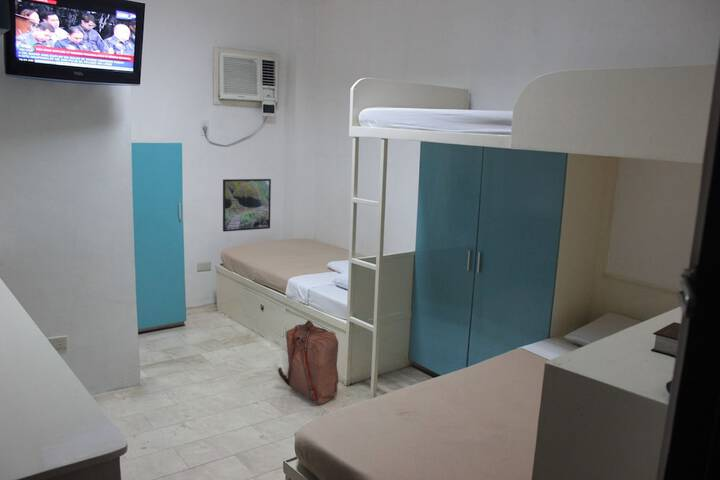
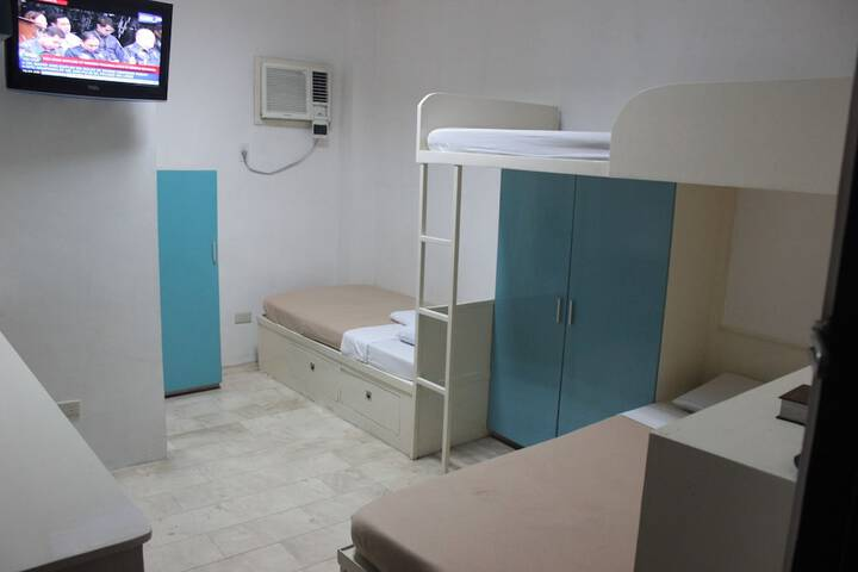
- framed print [222,178,272,232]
- backpack [277,319,340,406]
